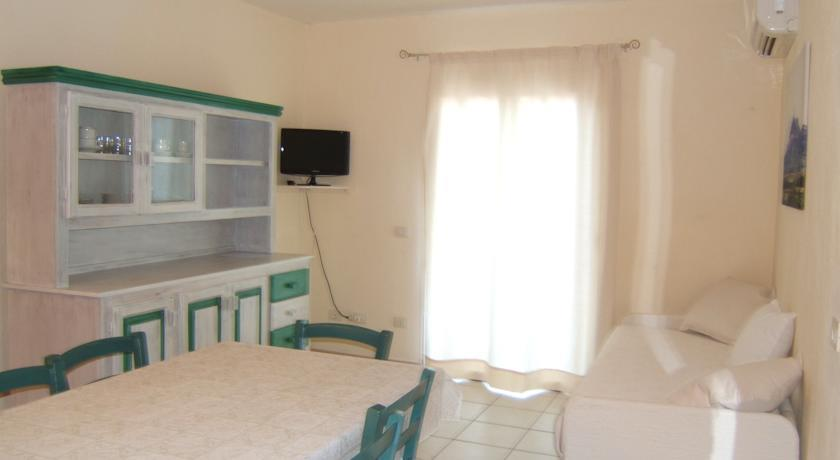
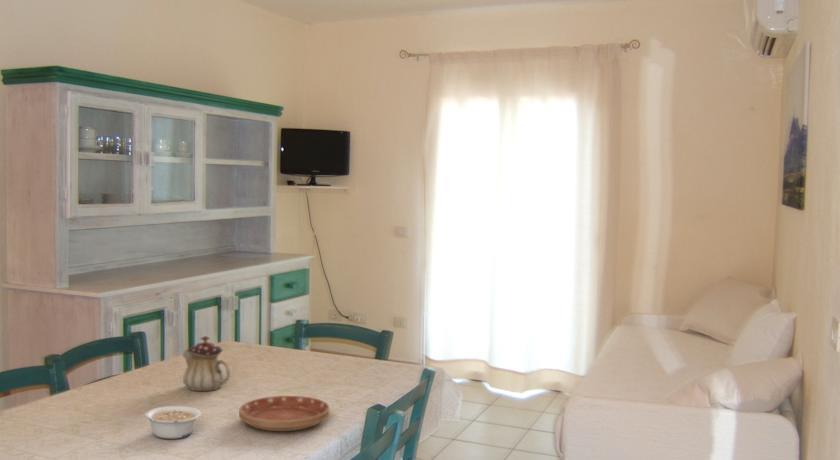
+ legume [144,405,202,440]
+ saucer [238,395,331,432]
+ teapot [181,335,231,392]
